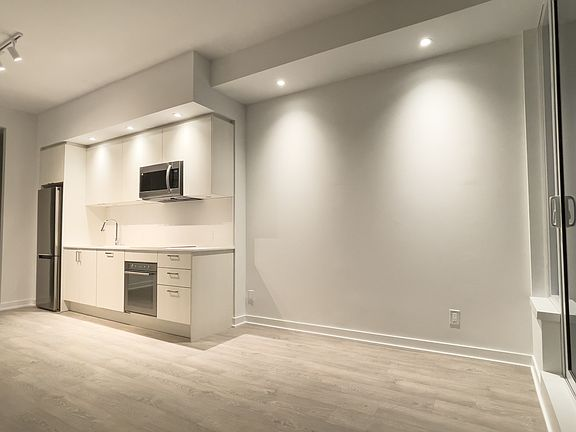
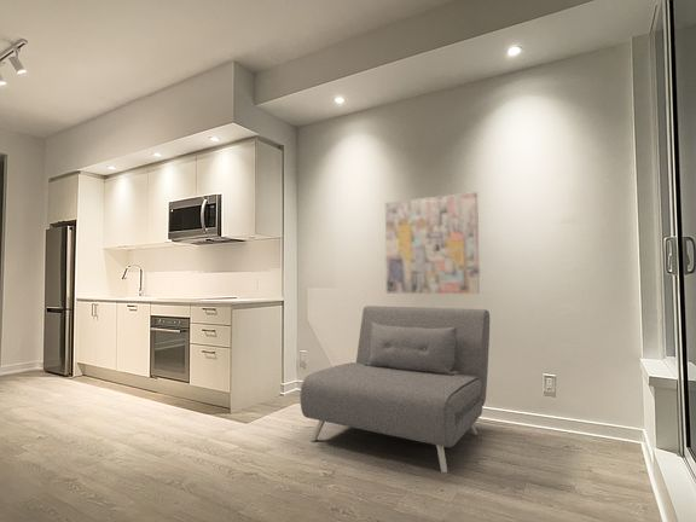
+ sofa [298,304,491,474]
+ wall art [384,191,481,295]
